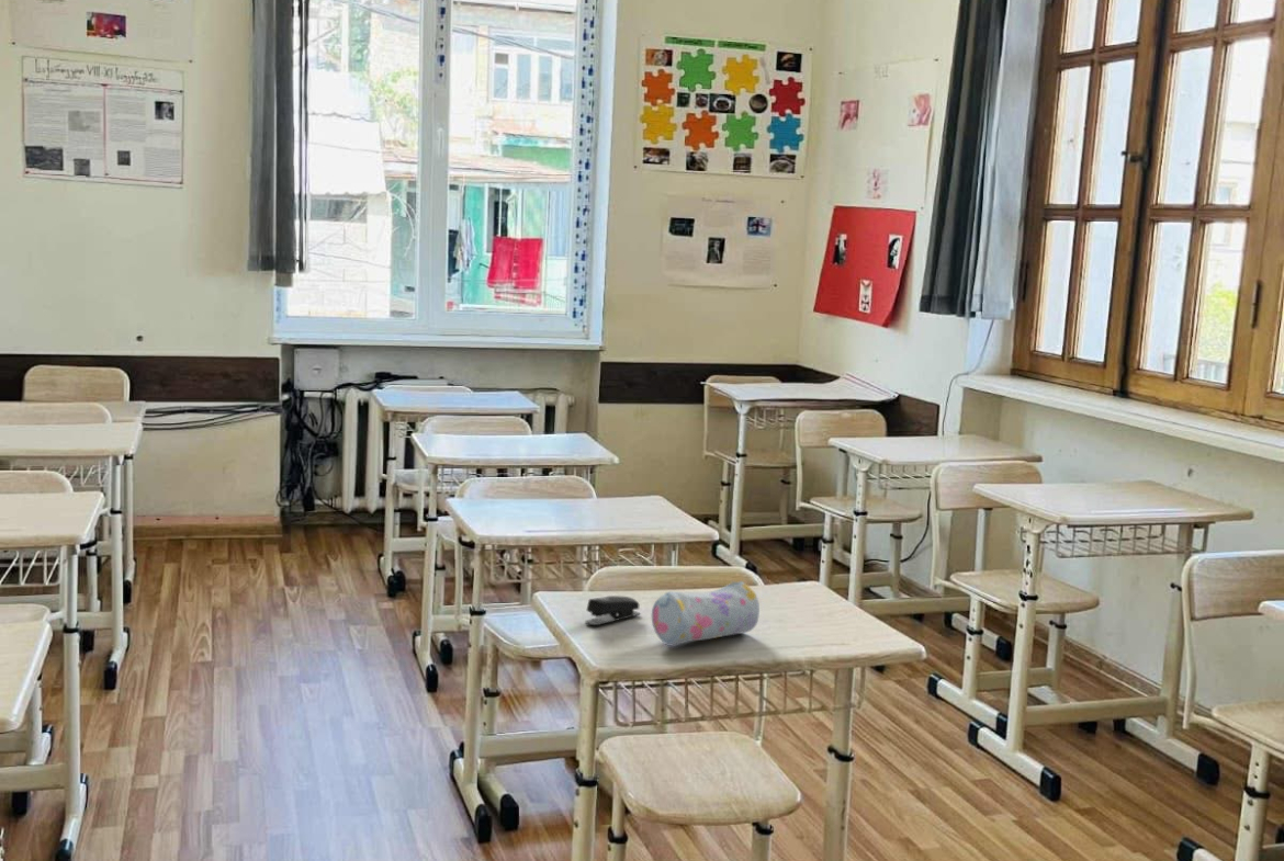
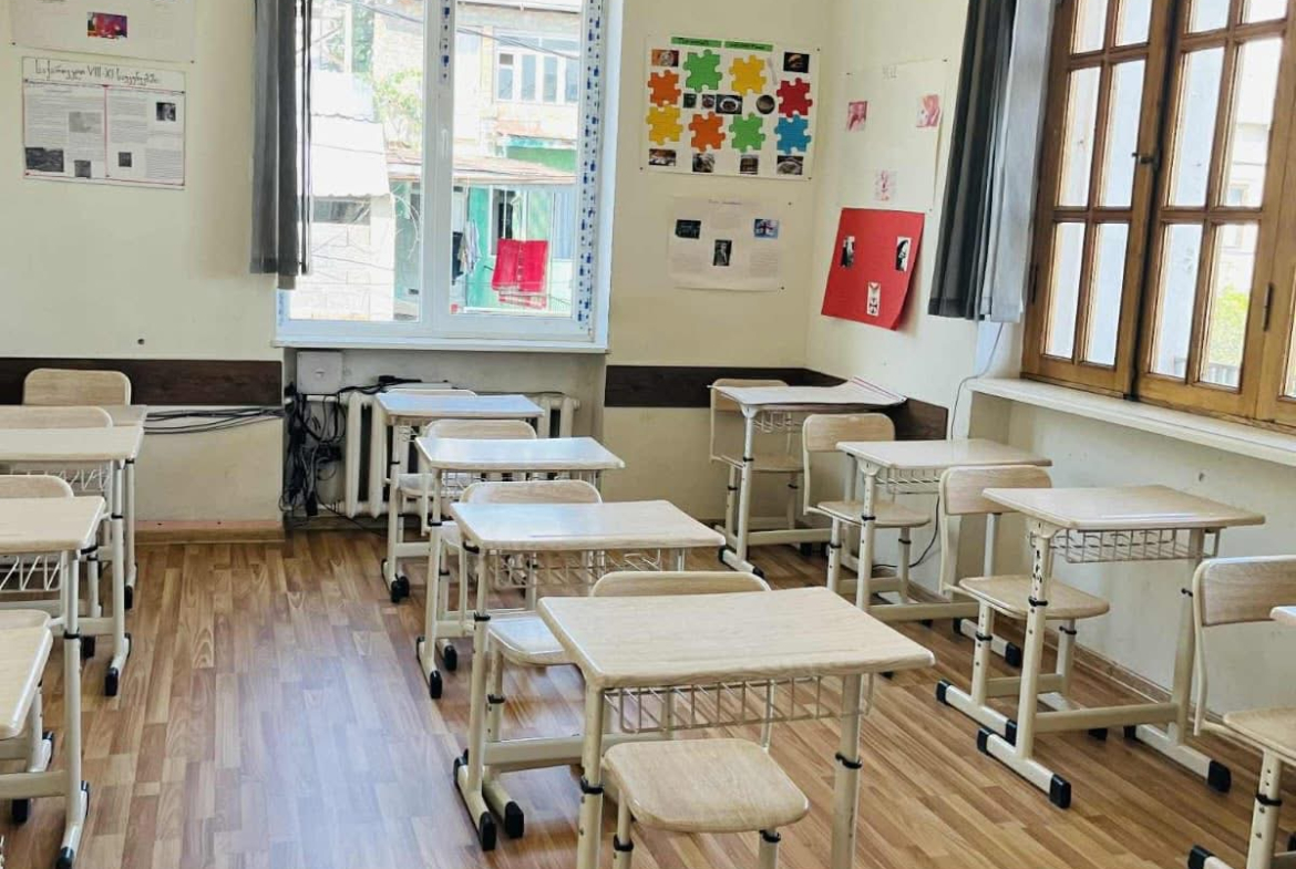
- stapler [584,594,642,626]
- pencil case [651,580,761,647]
